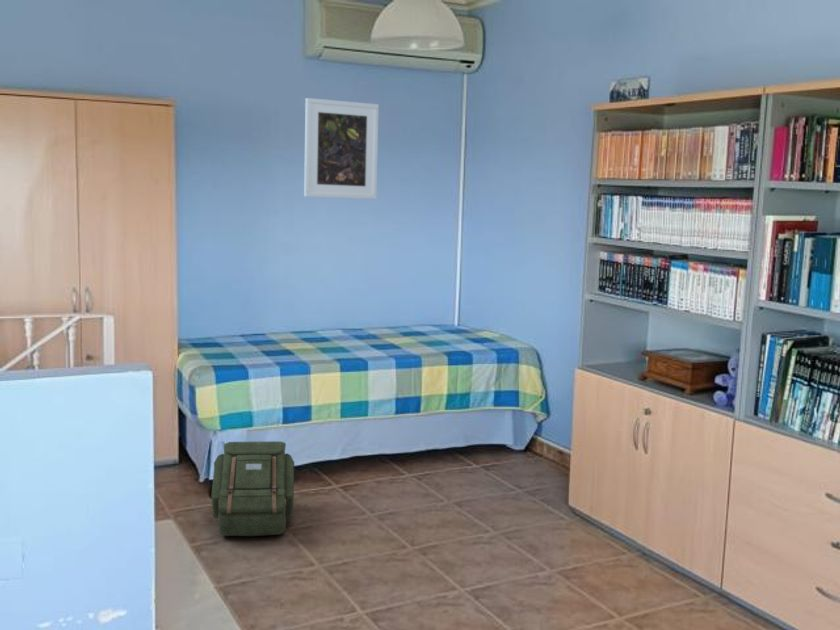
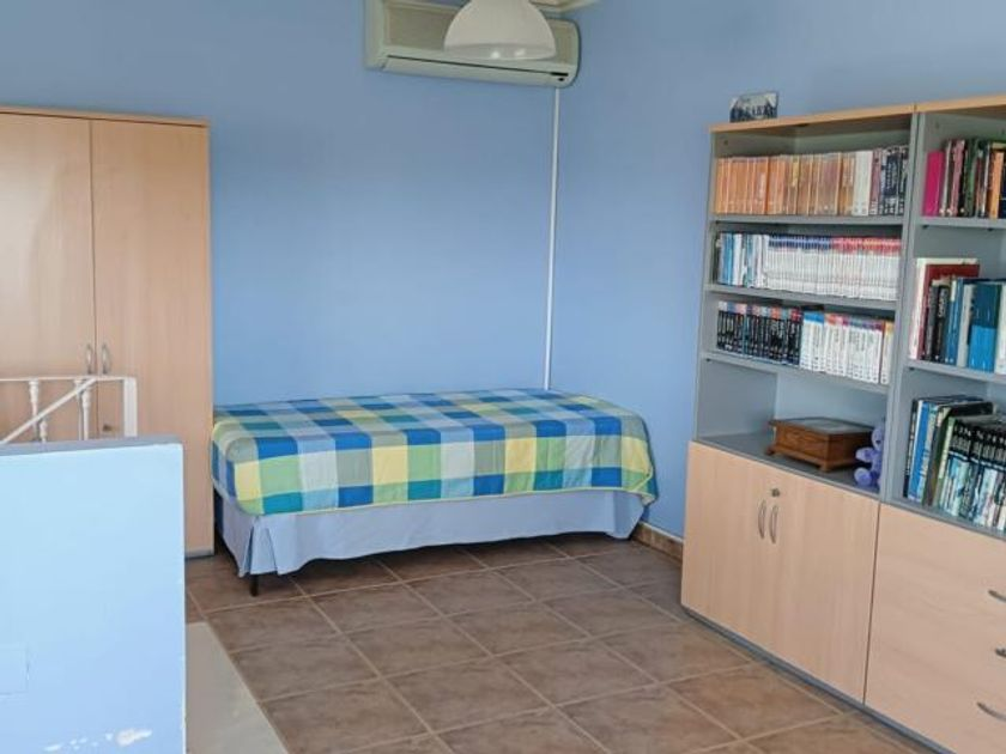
- backpack [211,440,295,537]
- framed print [303,97,380,200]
